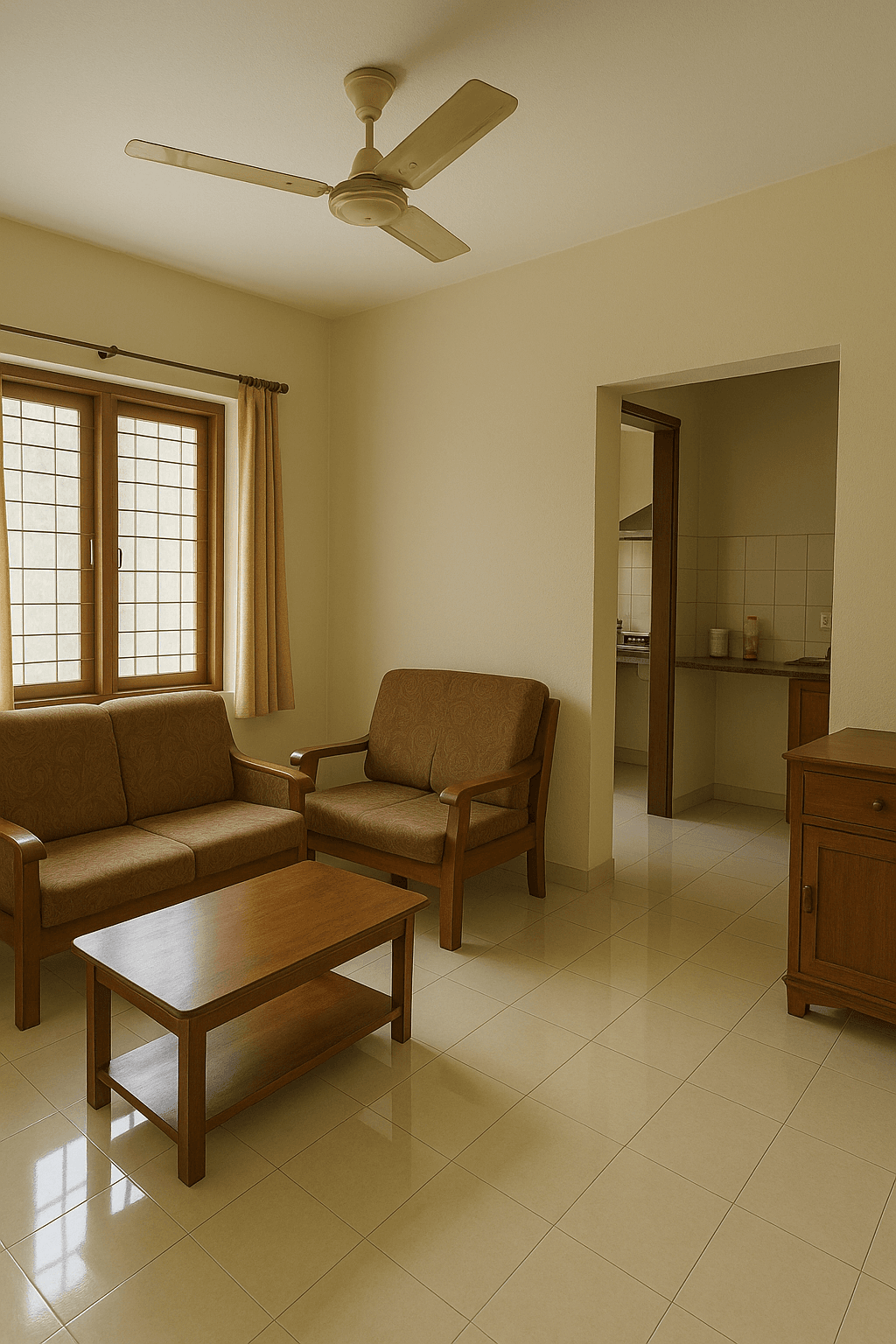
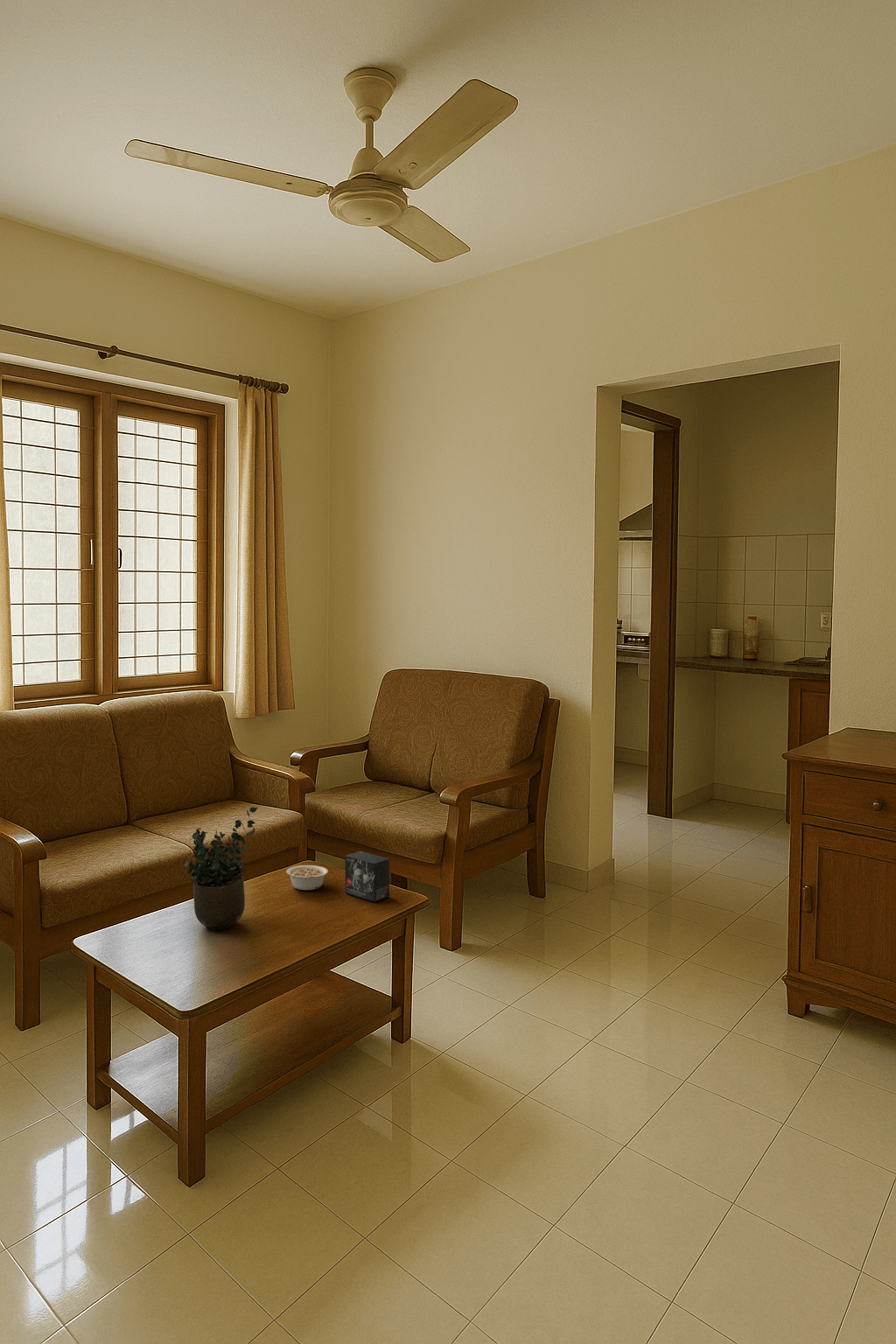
+ legume [285,865,329,891]
+ small box [344,851,390,902]
+ potted plant [183,806,258,931]
